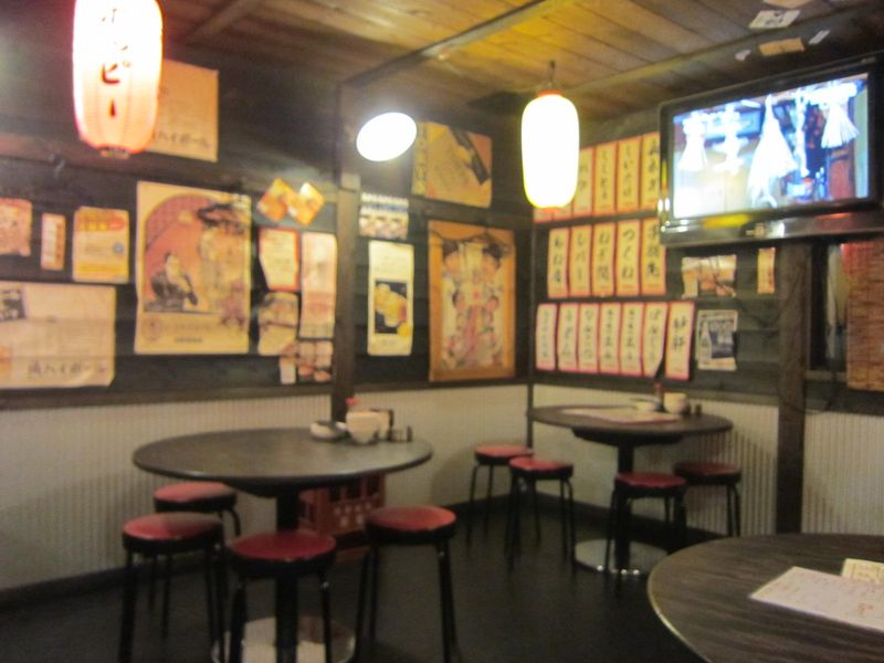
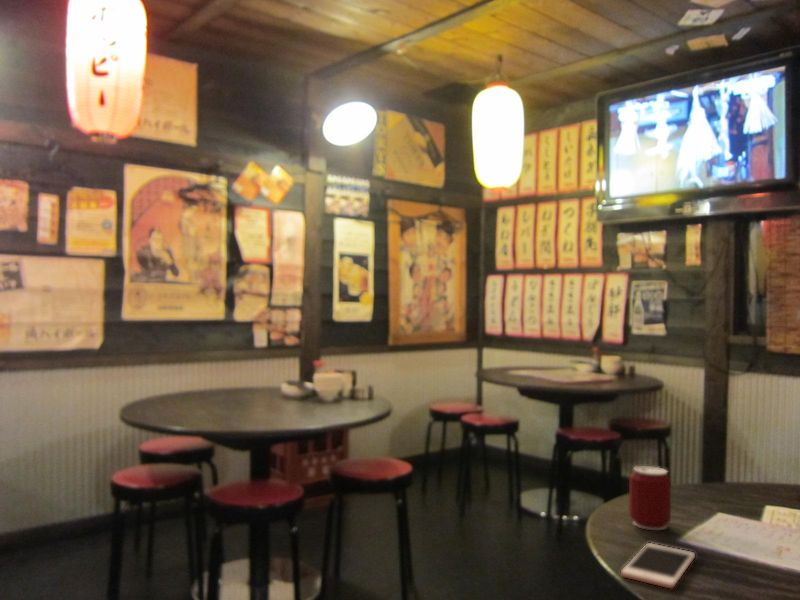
+ cell phone [620,542,696,589]
+ can [628,465,672,531]
